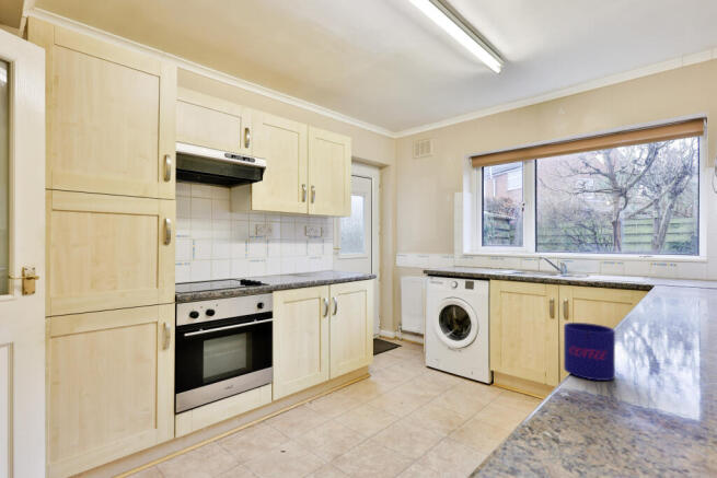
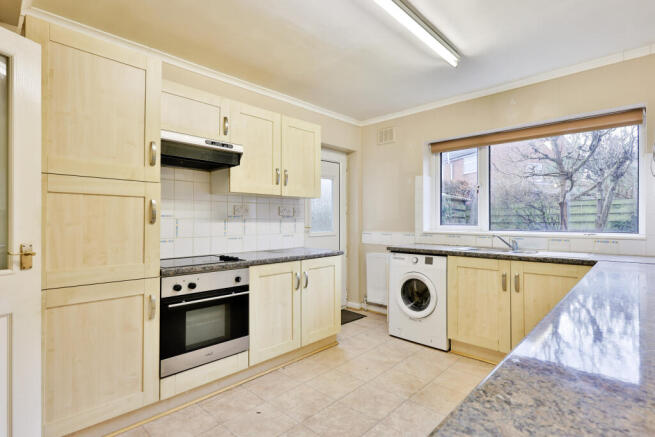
- mug [563,322,616,382]
